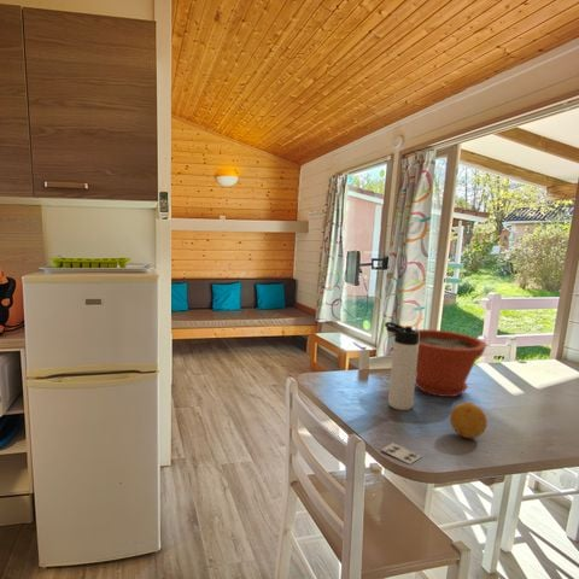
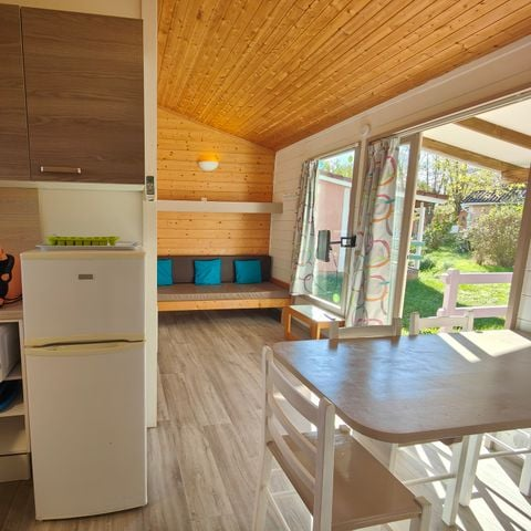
- plant pot [414,328,489,398]
- playing card [380,441,423,466]
- fruit [449,402,489,439]
- thermos bottle [384,321,419,411]
